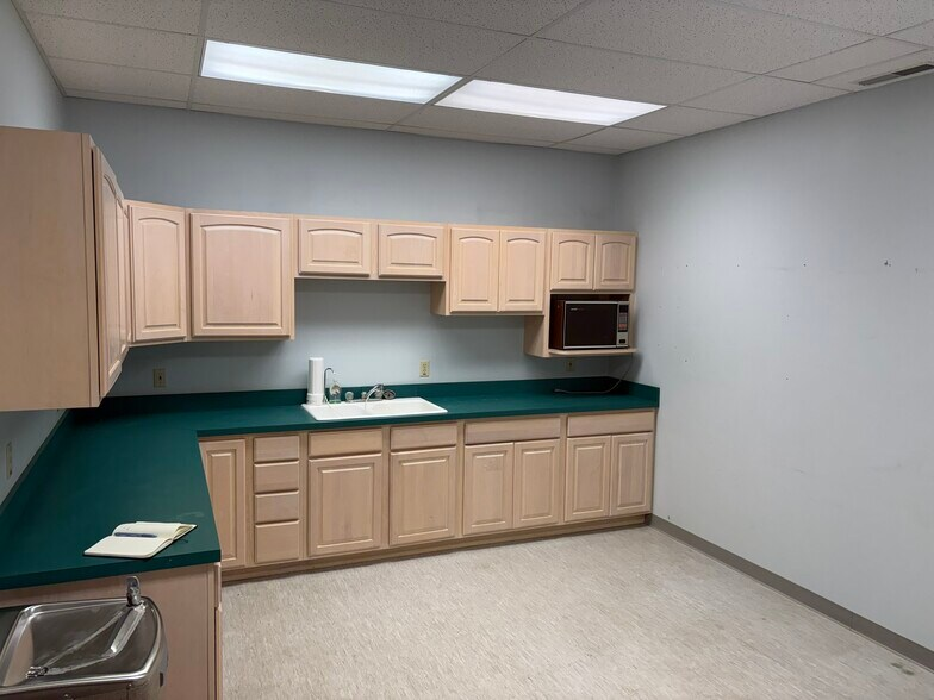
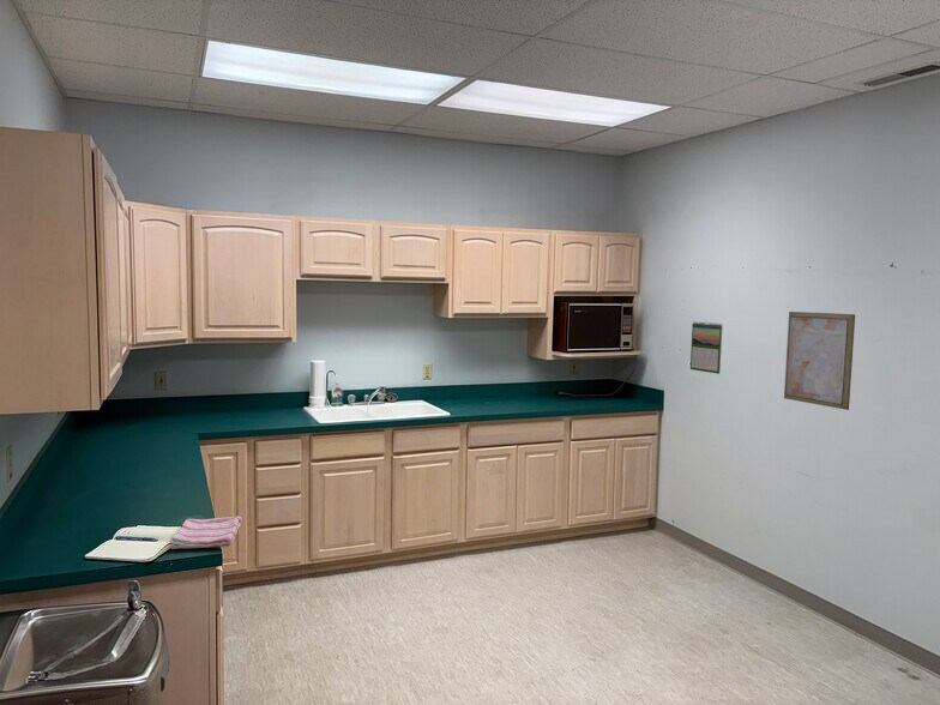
+ dish towel [169,516,243,550]
+ wall art [783,311,856,411]
+ calendar [689,321,723,375]
